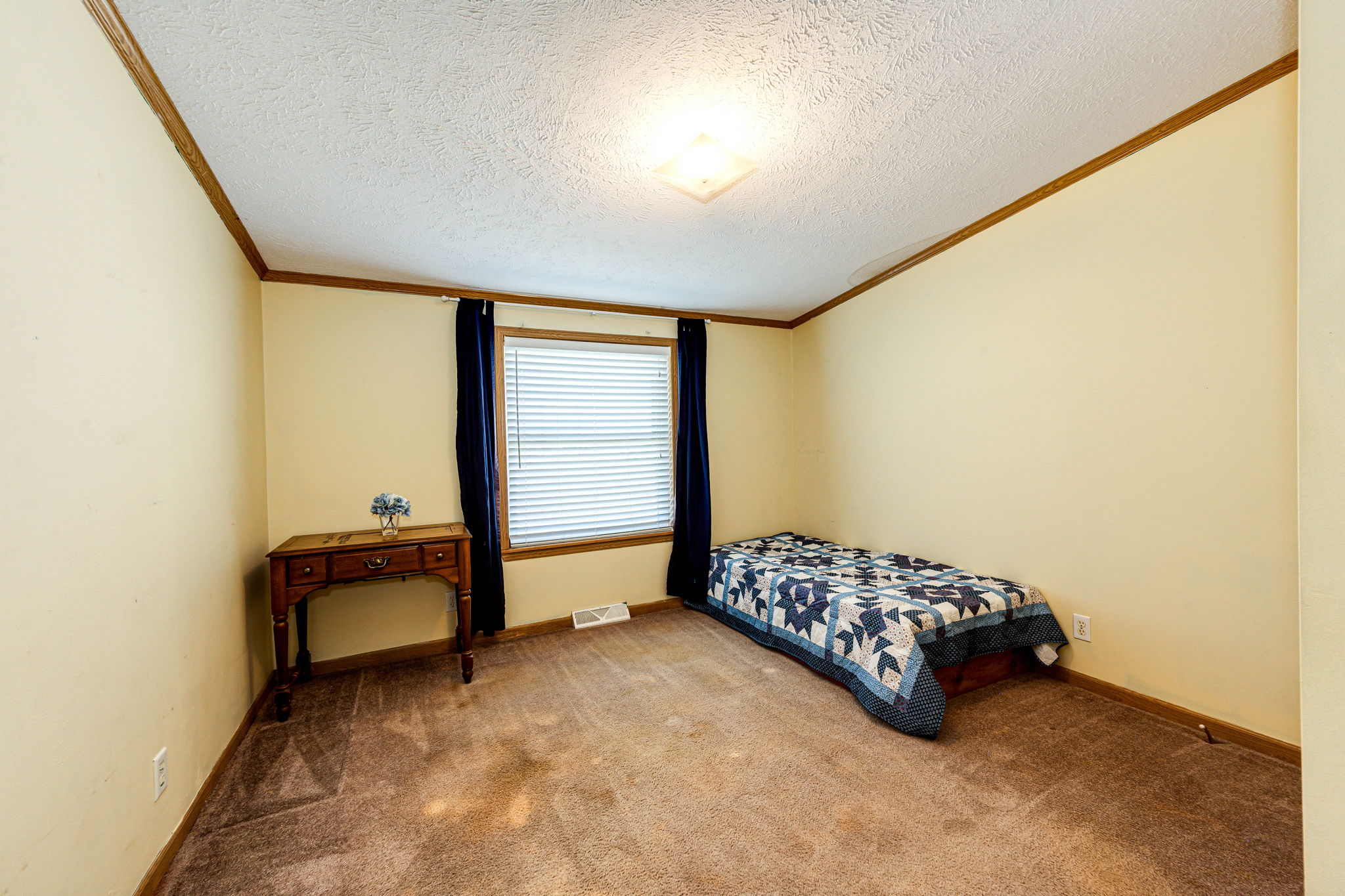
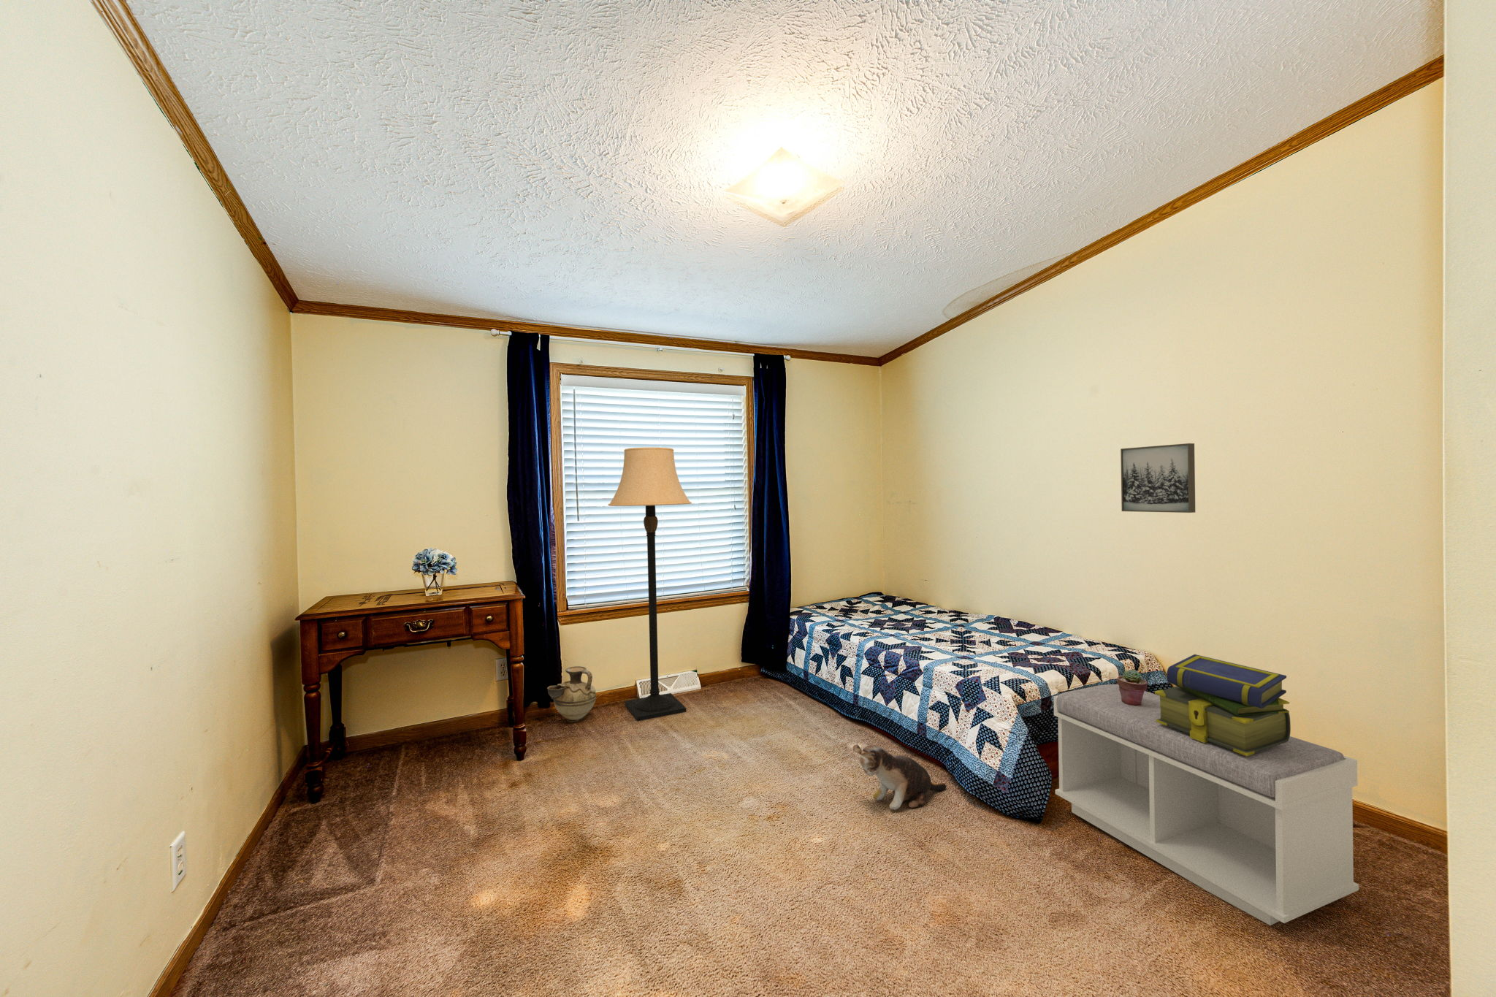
+ wall art [1120,443,1196,513]
+ plush toy [852,743,947,811]
+ lamp [607,446,693,722]
+ bench [1052,683,1359,926]
+ stack of books [1155,653,1291,756]
+ potted succulent [1116,669,1148,705]
+ ceramic jug [547,665,597,723]
